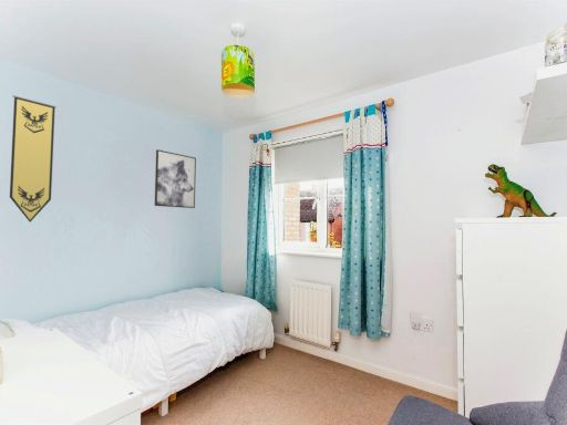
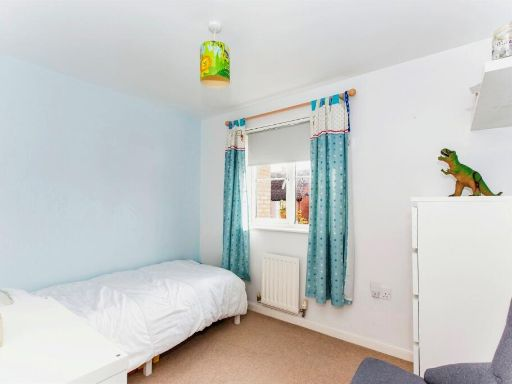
- pennant [9,94,58,224]
- wall art [154,148,197,209]
